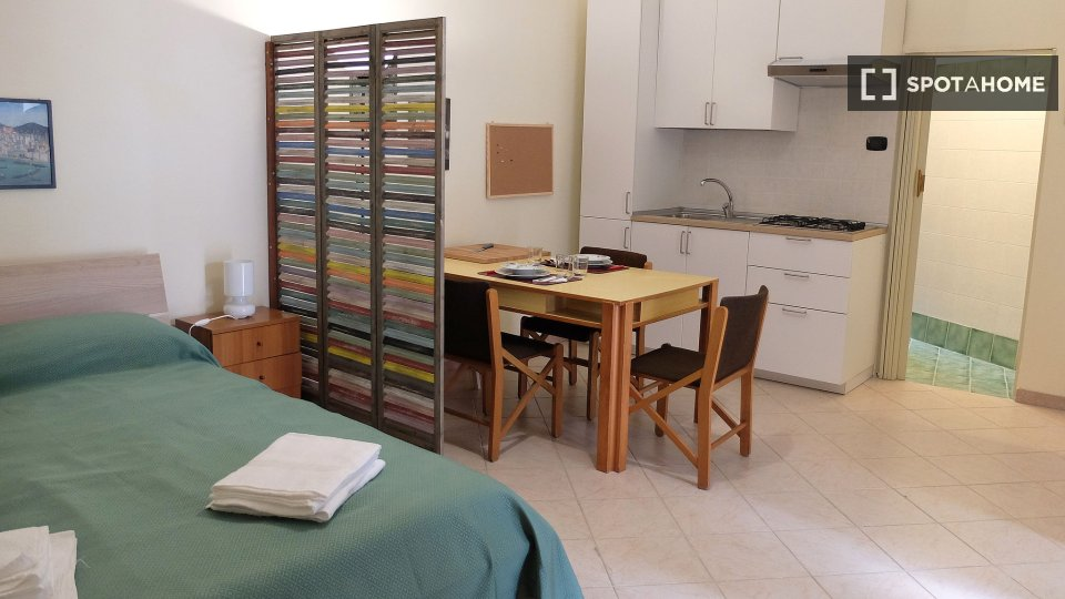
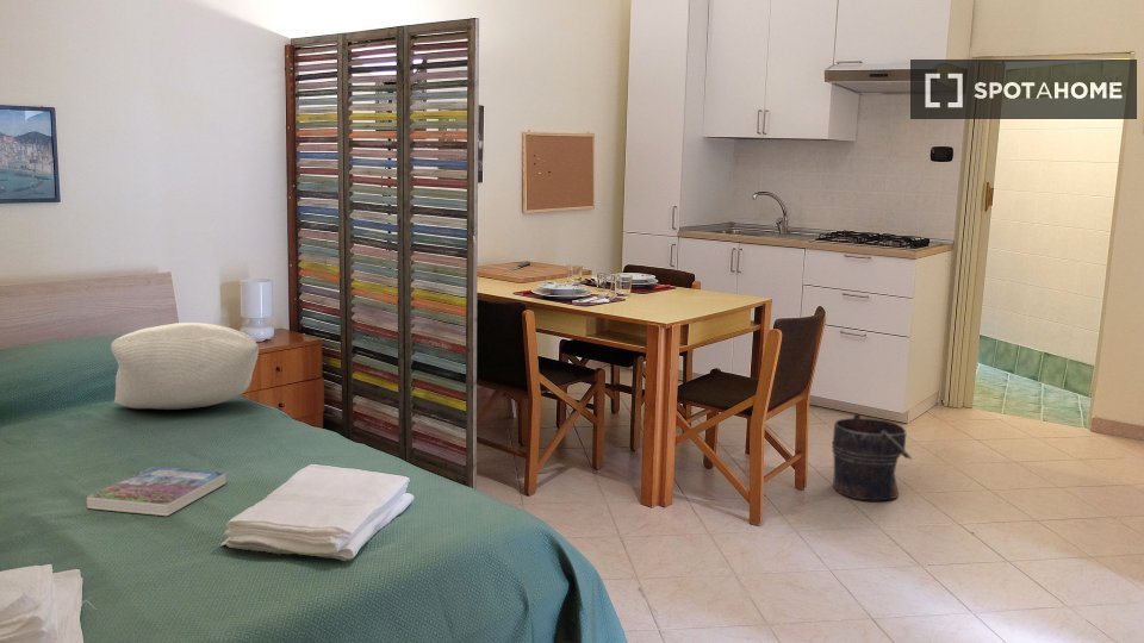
+ pillow [110,322,260,411]
+ bucket [831,413,913,501]
+ book [85,464,226,518]
